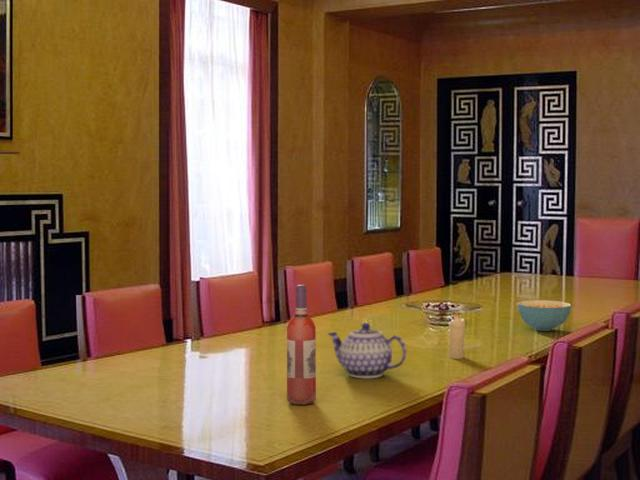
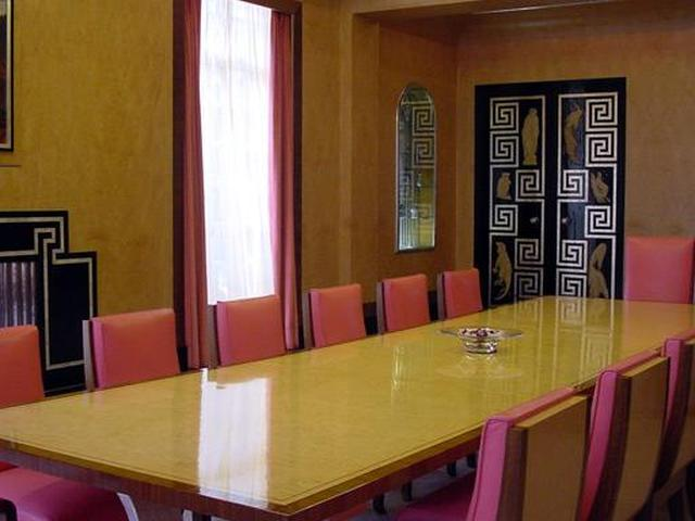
- candle [448,310,466,360]
- cereal bowl [516,299,572,332]
- wine bottle [286,284,317,406]
- teapot [326,322,408,379]
